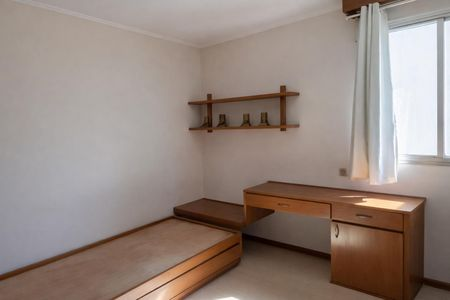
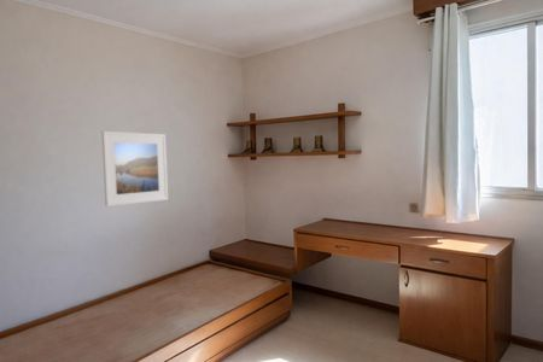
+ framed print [101,130,169,208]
